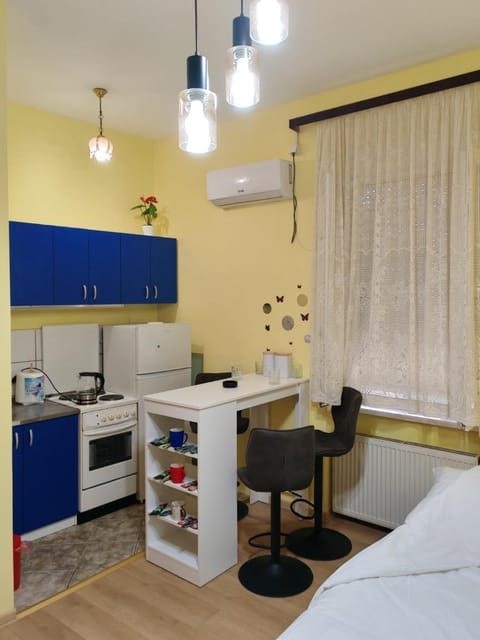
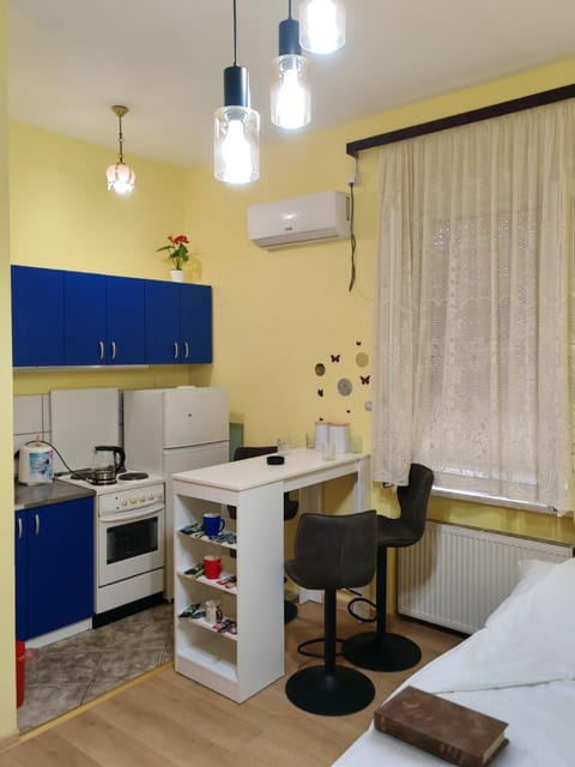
+ book [373,684,510,767]
